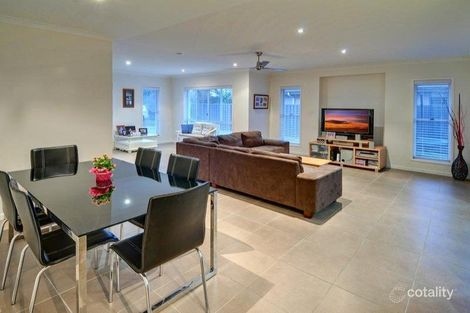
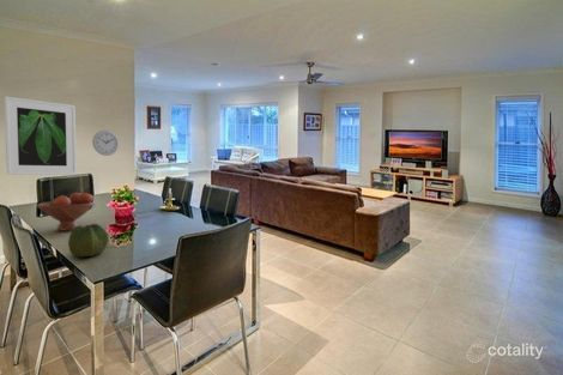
+ cabbage [67,223,110,258]
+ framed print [4,95,78,176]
+ wall clock [91,129,120,157]
+ candle holder [159,189,181,211]
+ fruit bowl [36,192,96,231]
